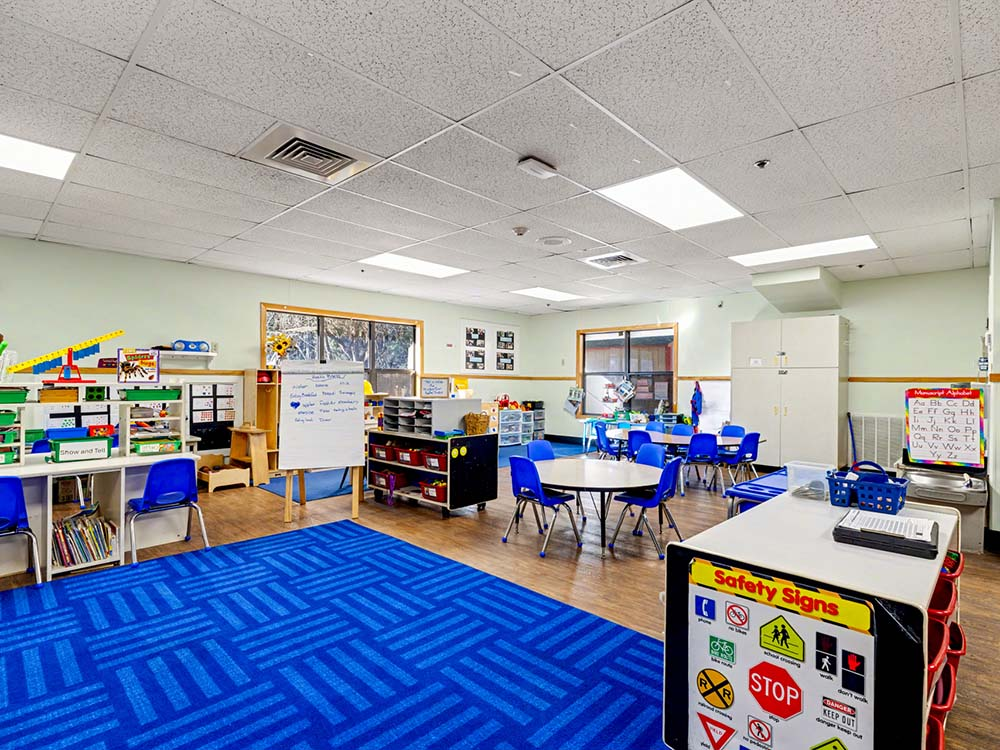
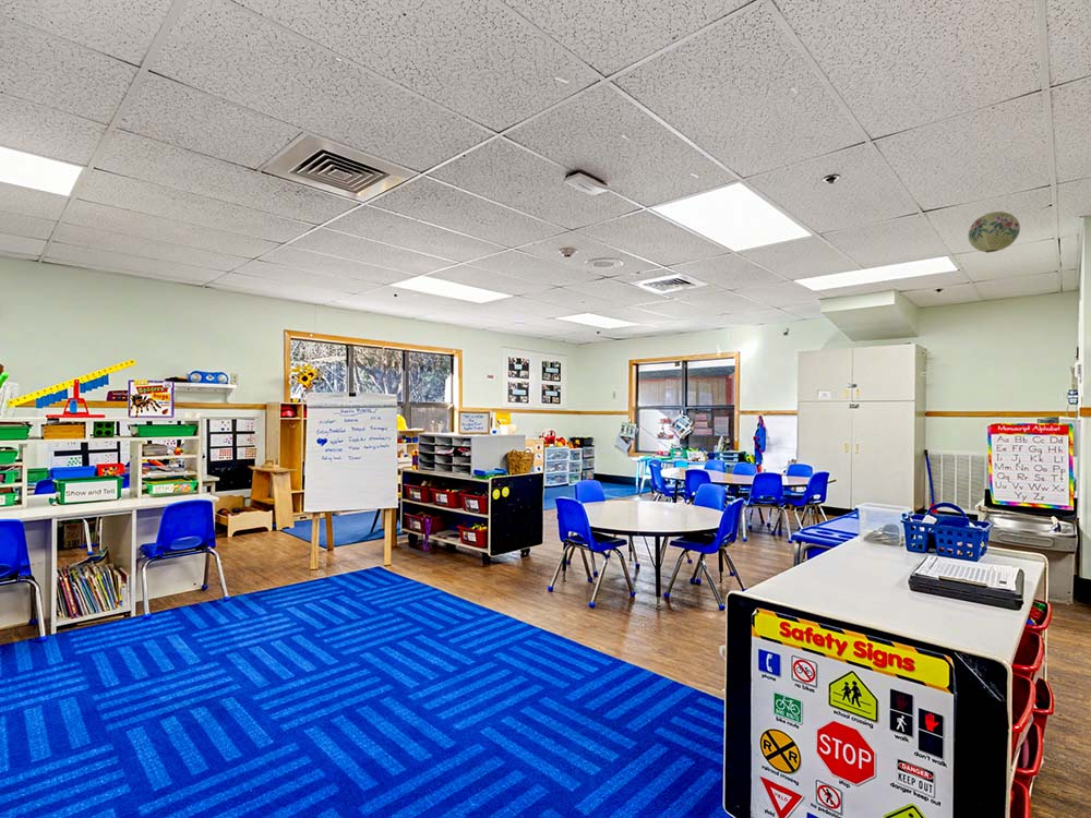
+ paper lantern [967,210,1021,254]
